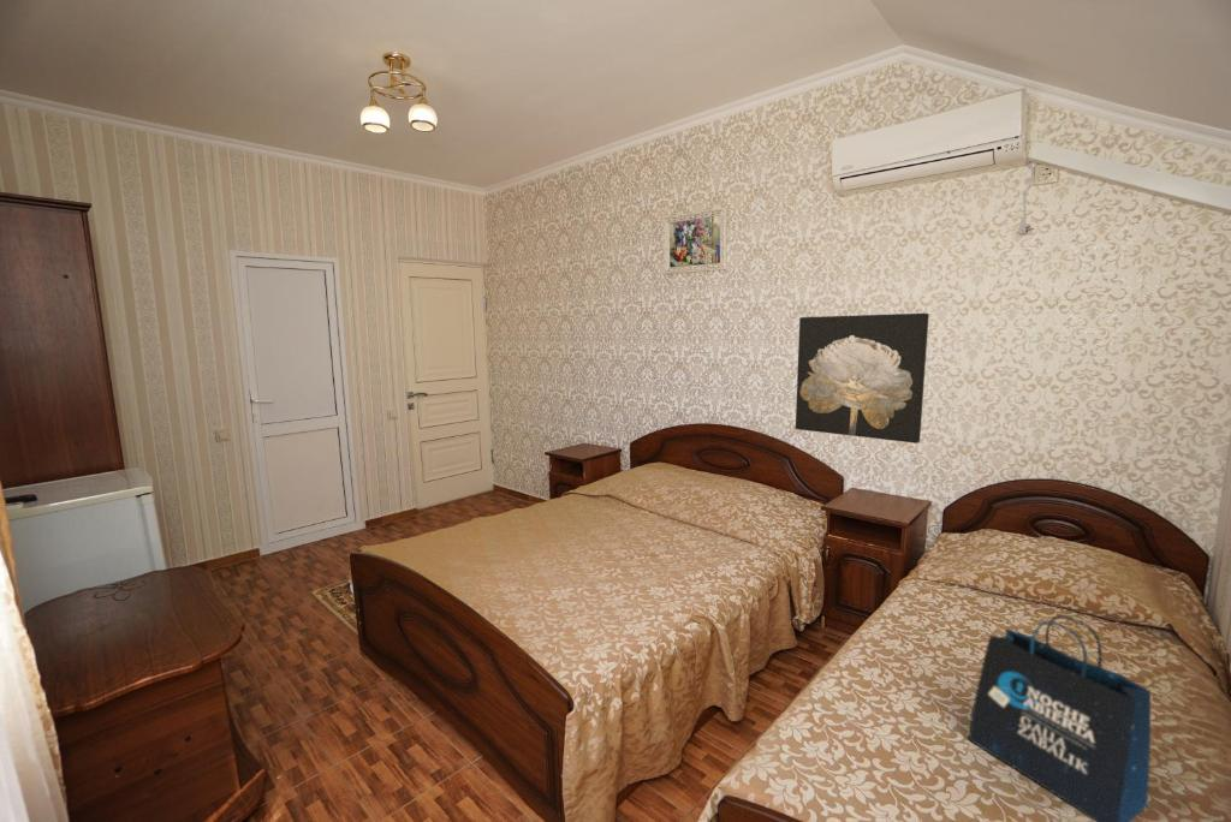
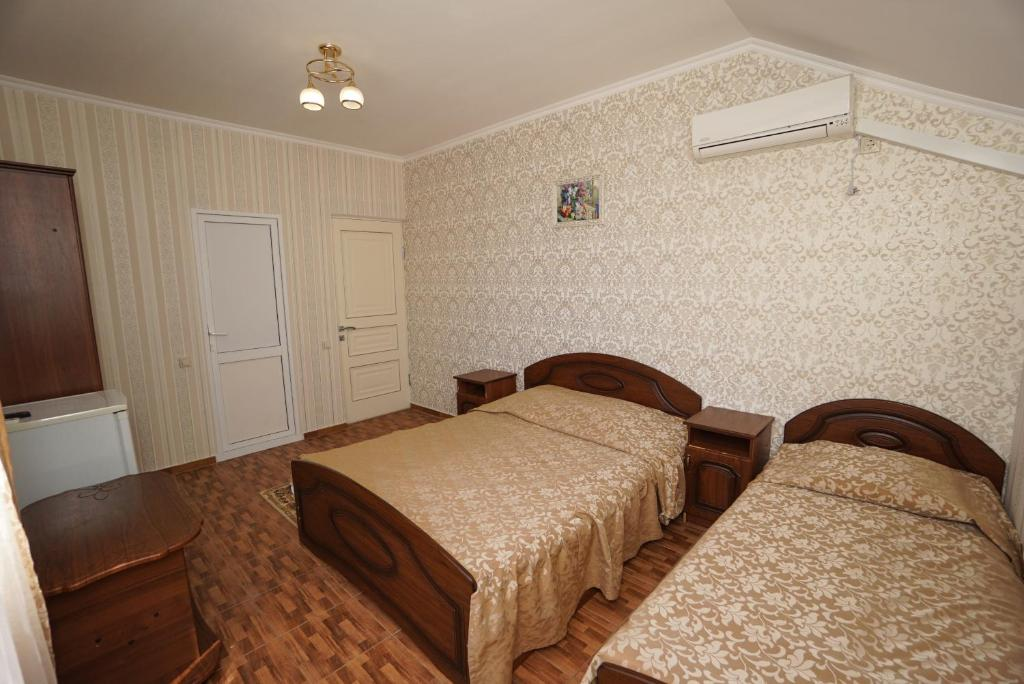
- wall art [795,312,930,445]
- tote bag [967,614,1152,822]
